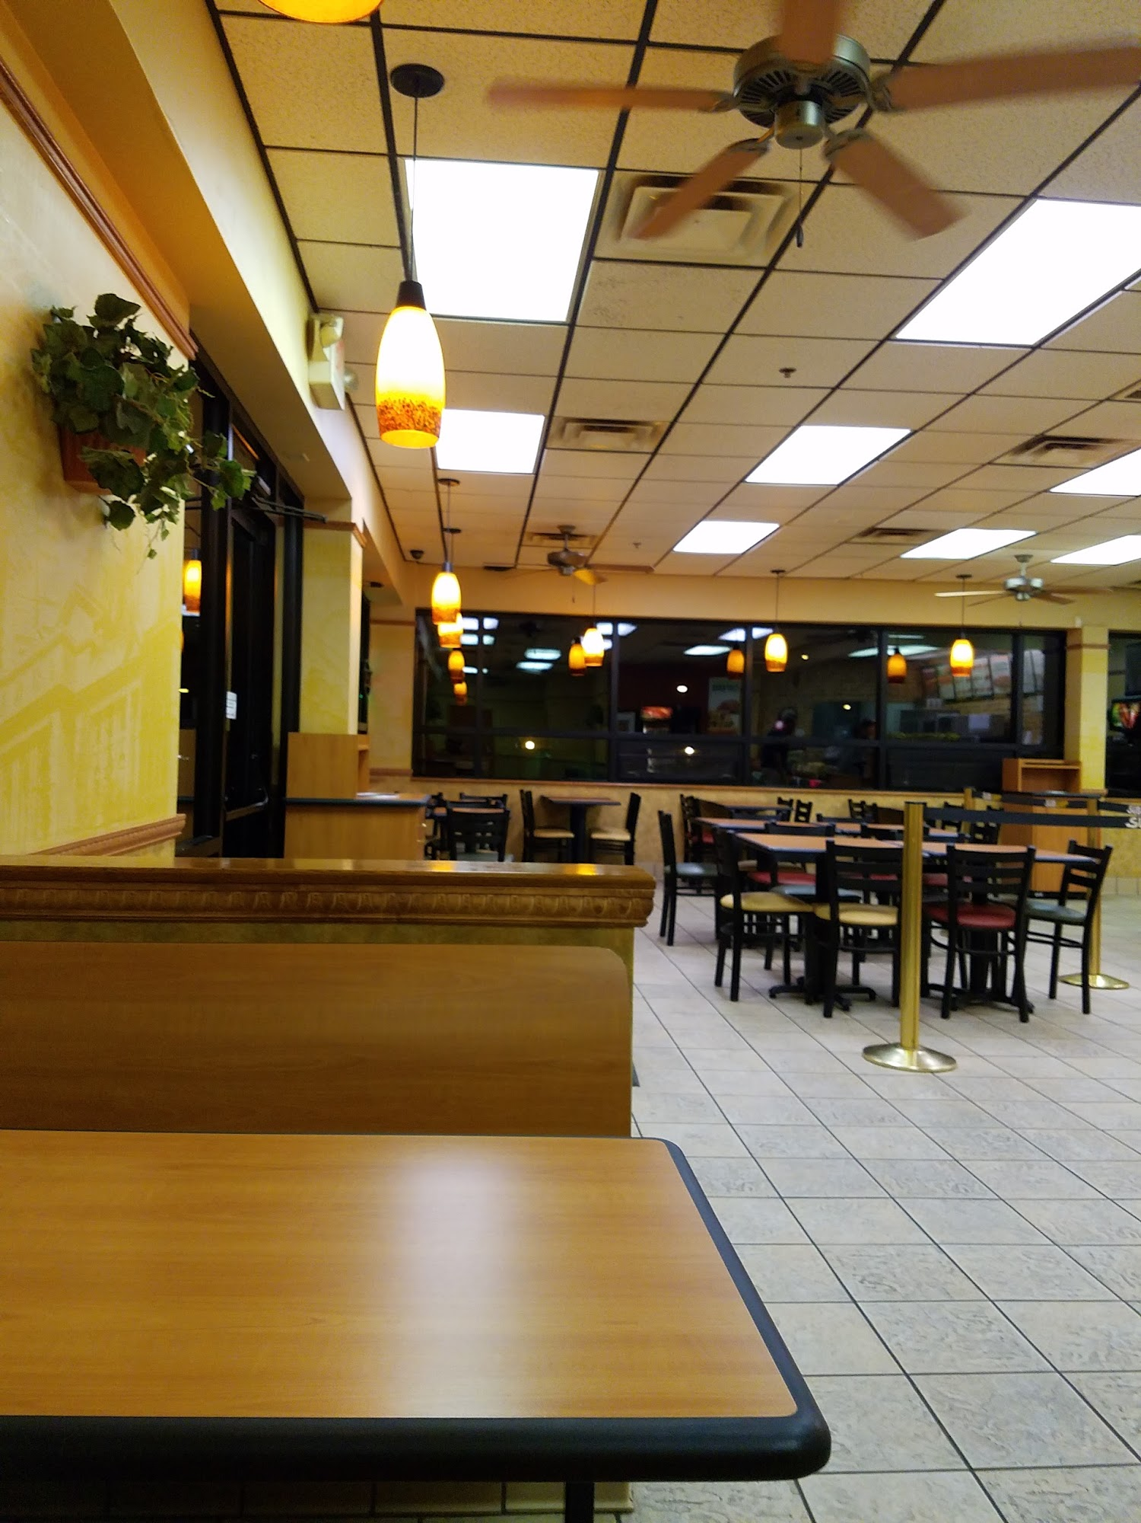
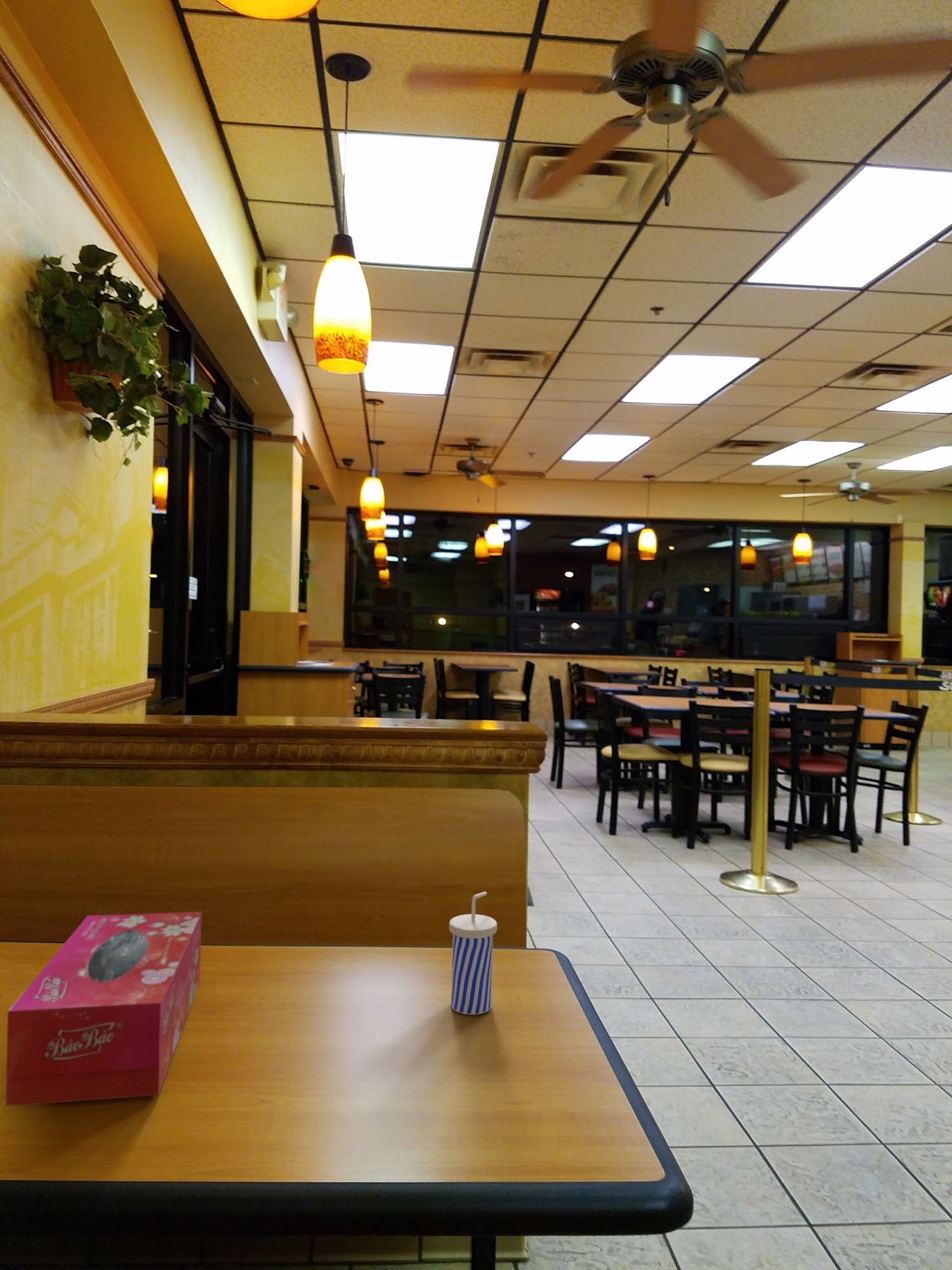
+ beverage cup [449,891,498,1015]
+ tissue box [5,911,202,1107]
